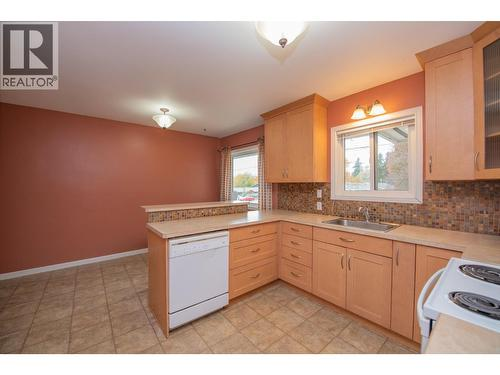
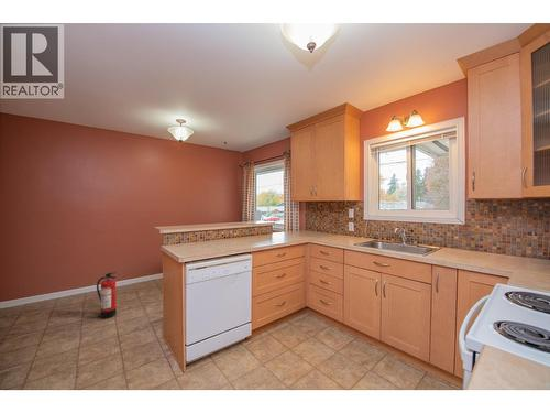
+ fire extinguisher [96,271,118,319]
